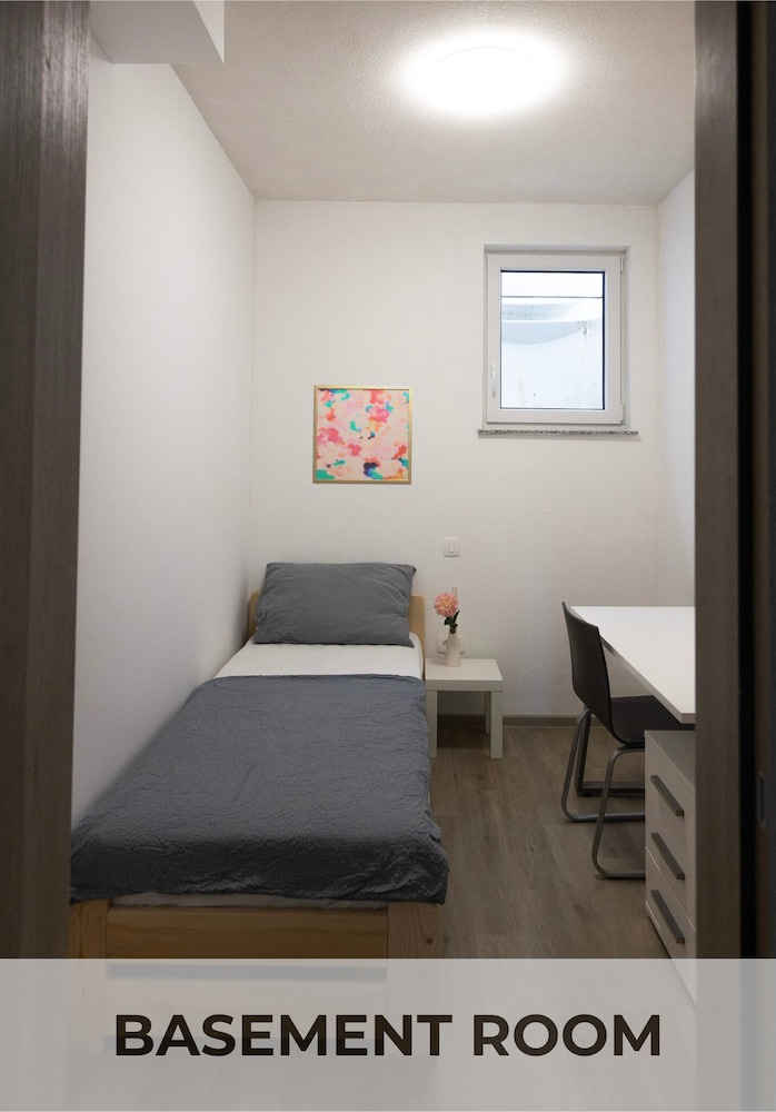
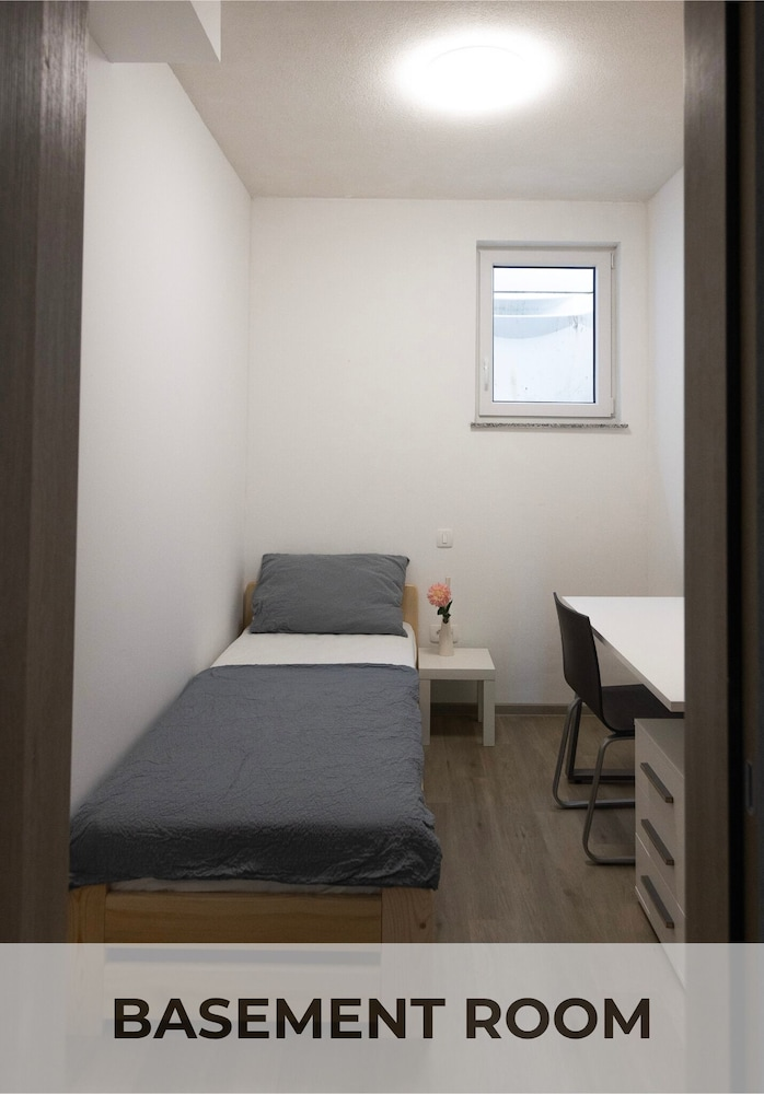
- wall art [311,384,414,486]
